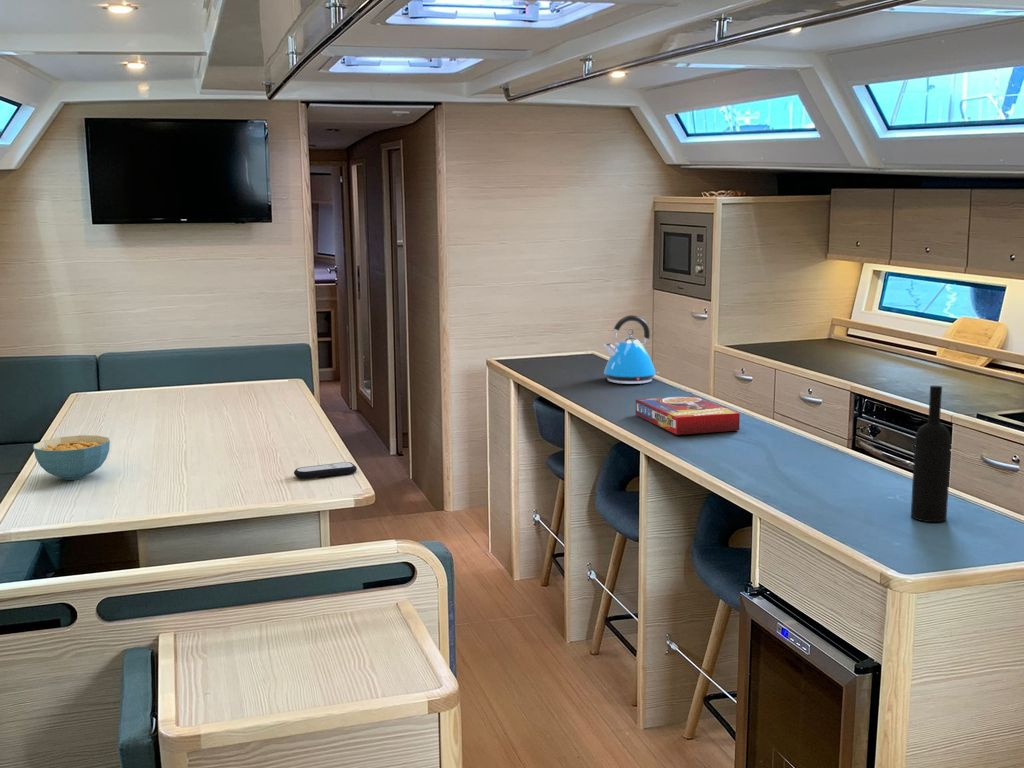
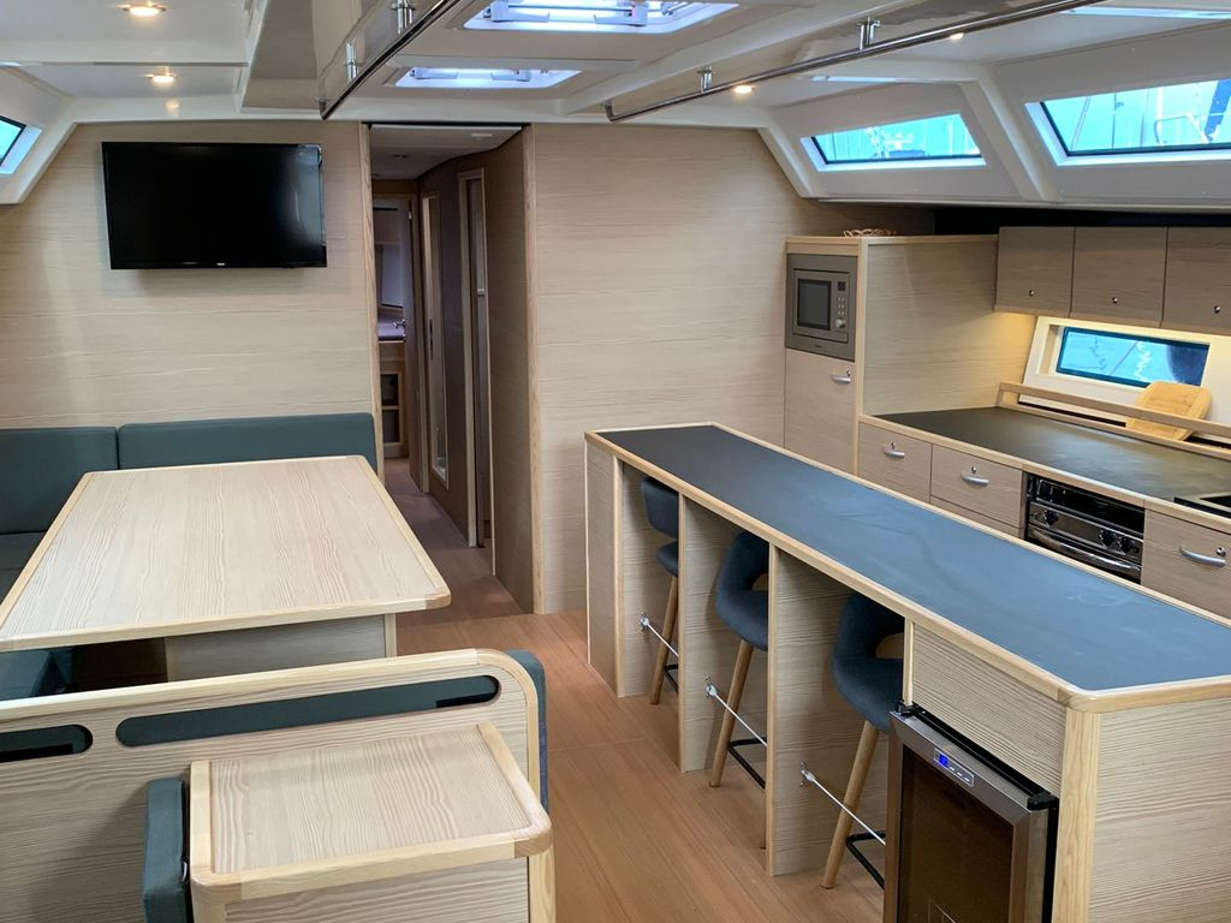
- remote control [293,461,358,480]
- wine bottle [910,385,952,523]
- cereal box [635,395,741,436]
- cereal bowl [32,434,111,481]
- kettle [603,314,660,385]
